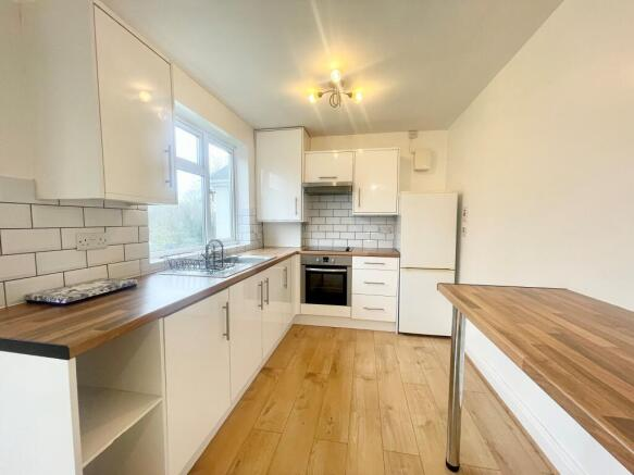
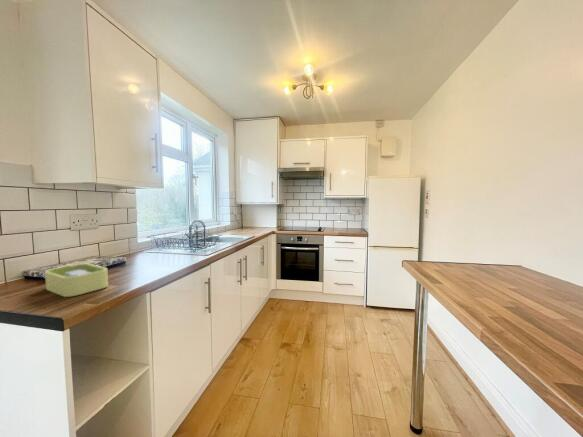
+ soap dish [44,263,109,298]
